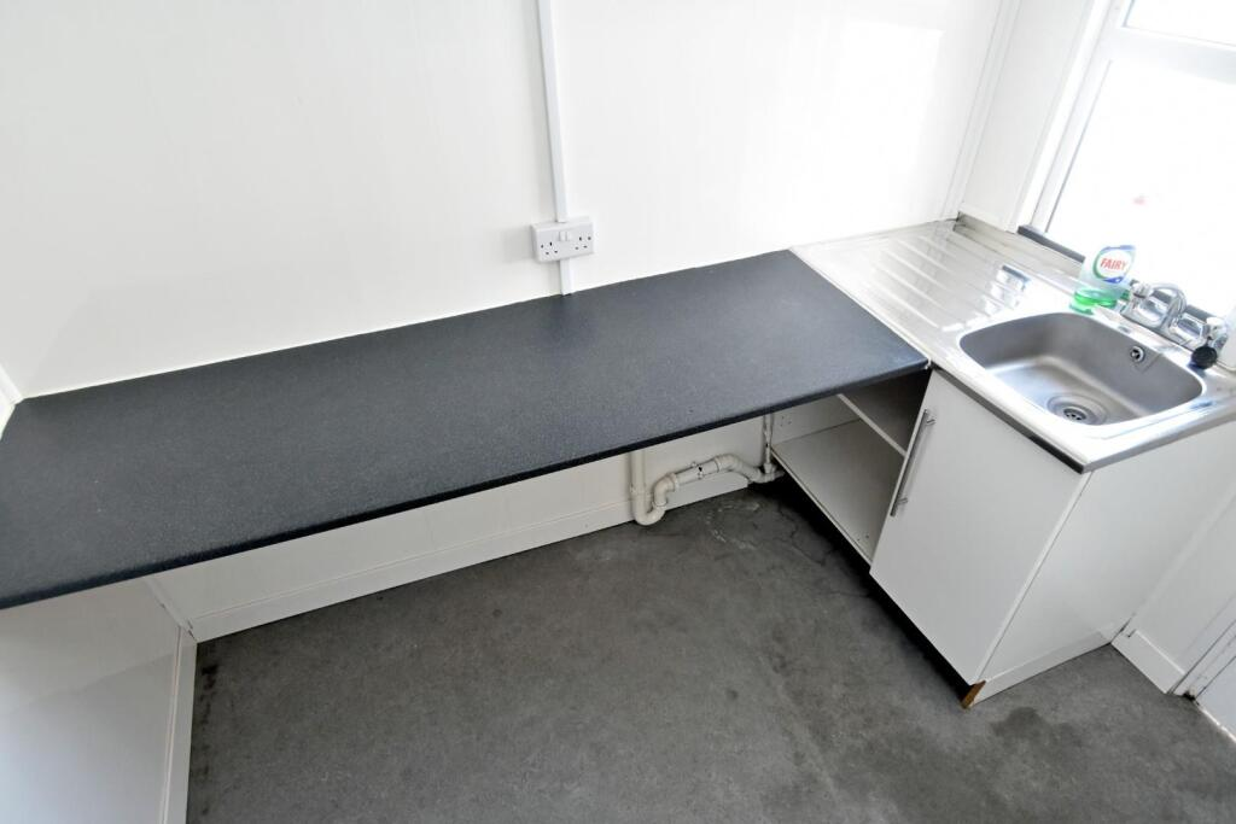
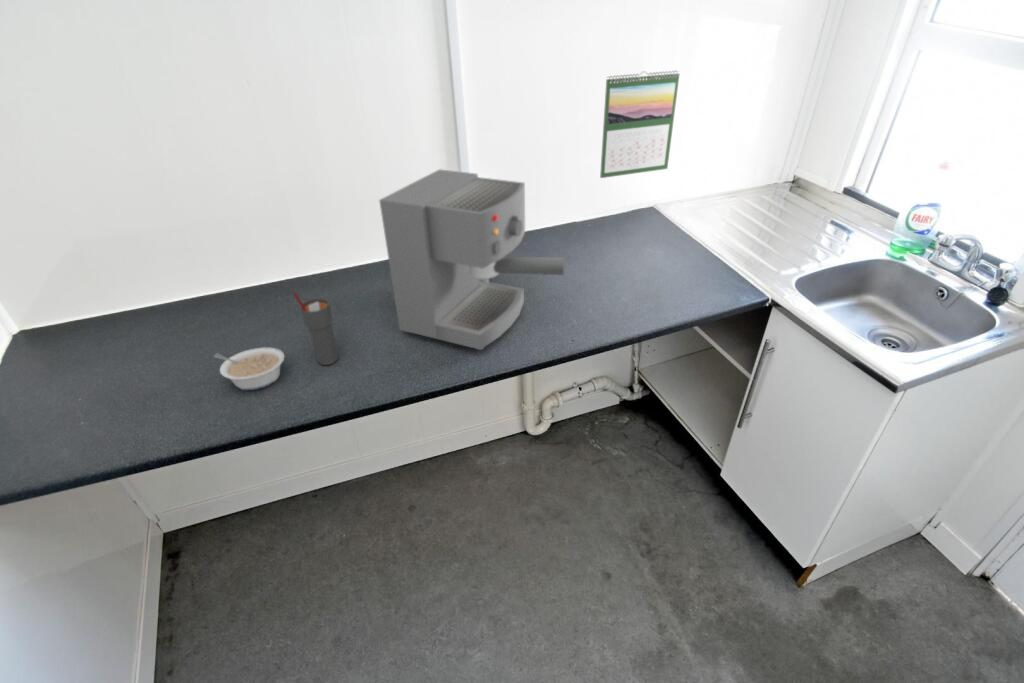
+ legume [213,346,286,391]
+ coffee maker [378,168,565,351]
+ calendar [599,70,681,179]
+ cup [292,291,339,366]
